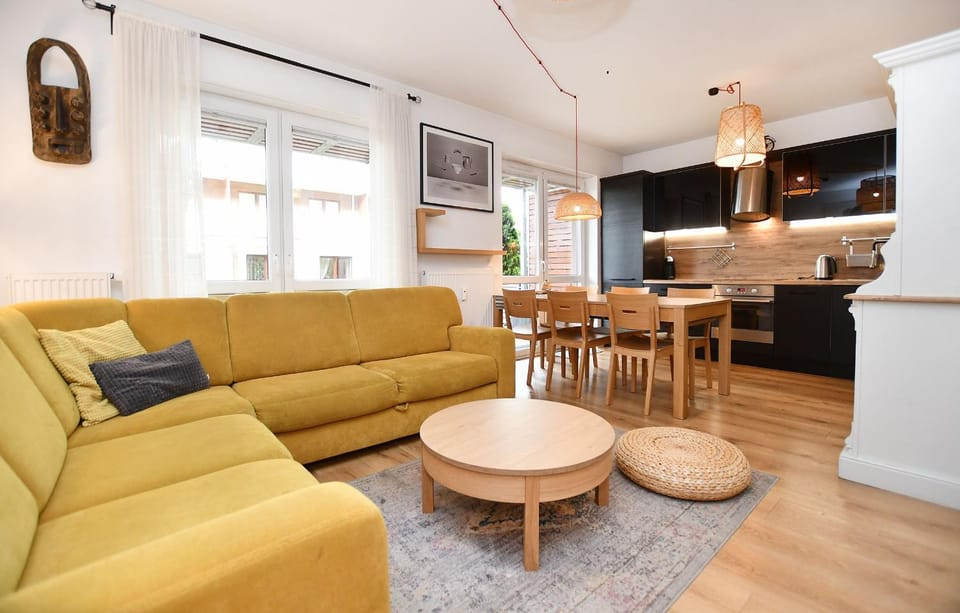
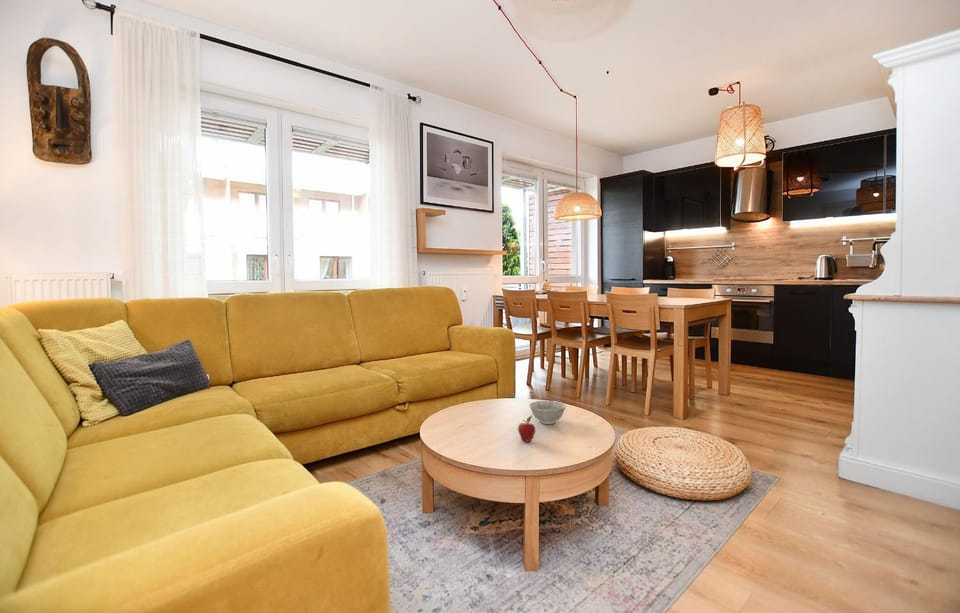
+ bowl [528,400,567,425]
+ fruit [517,414,536,443]
